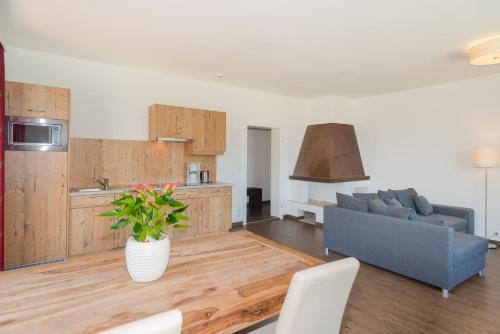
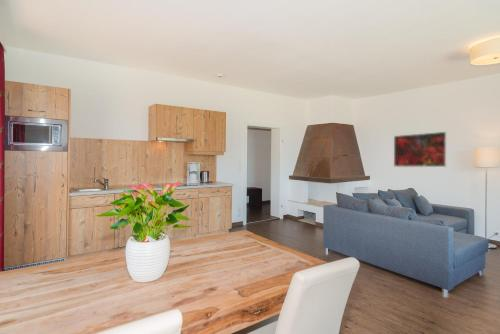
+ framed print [393,131,447,168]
